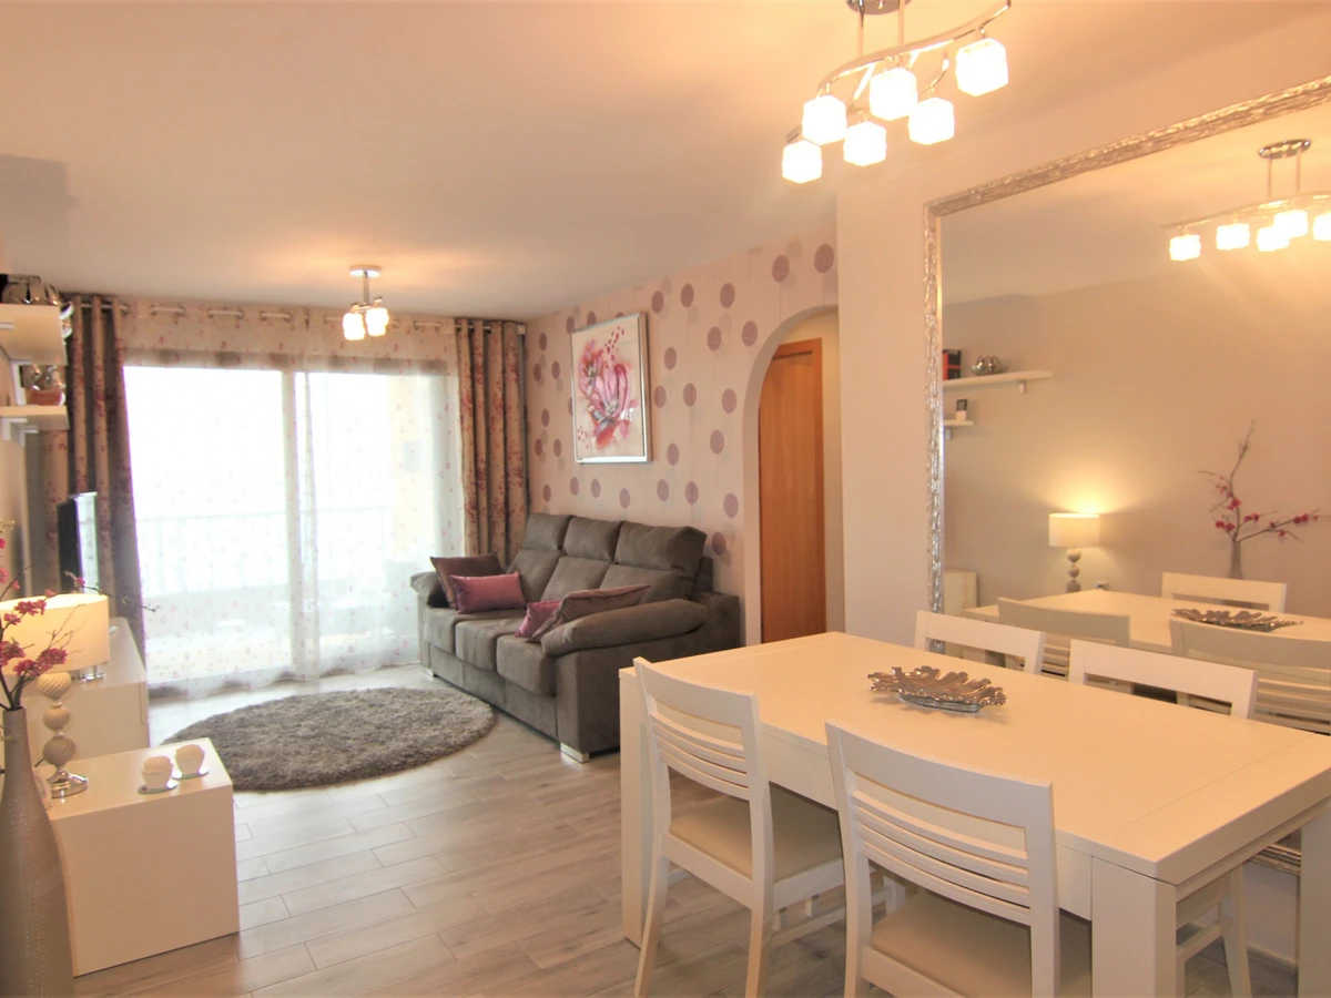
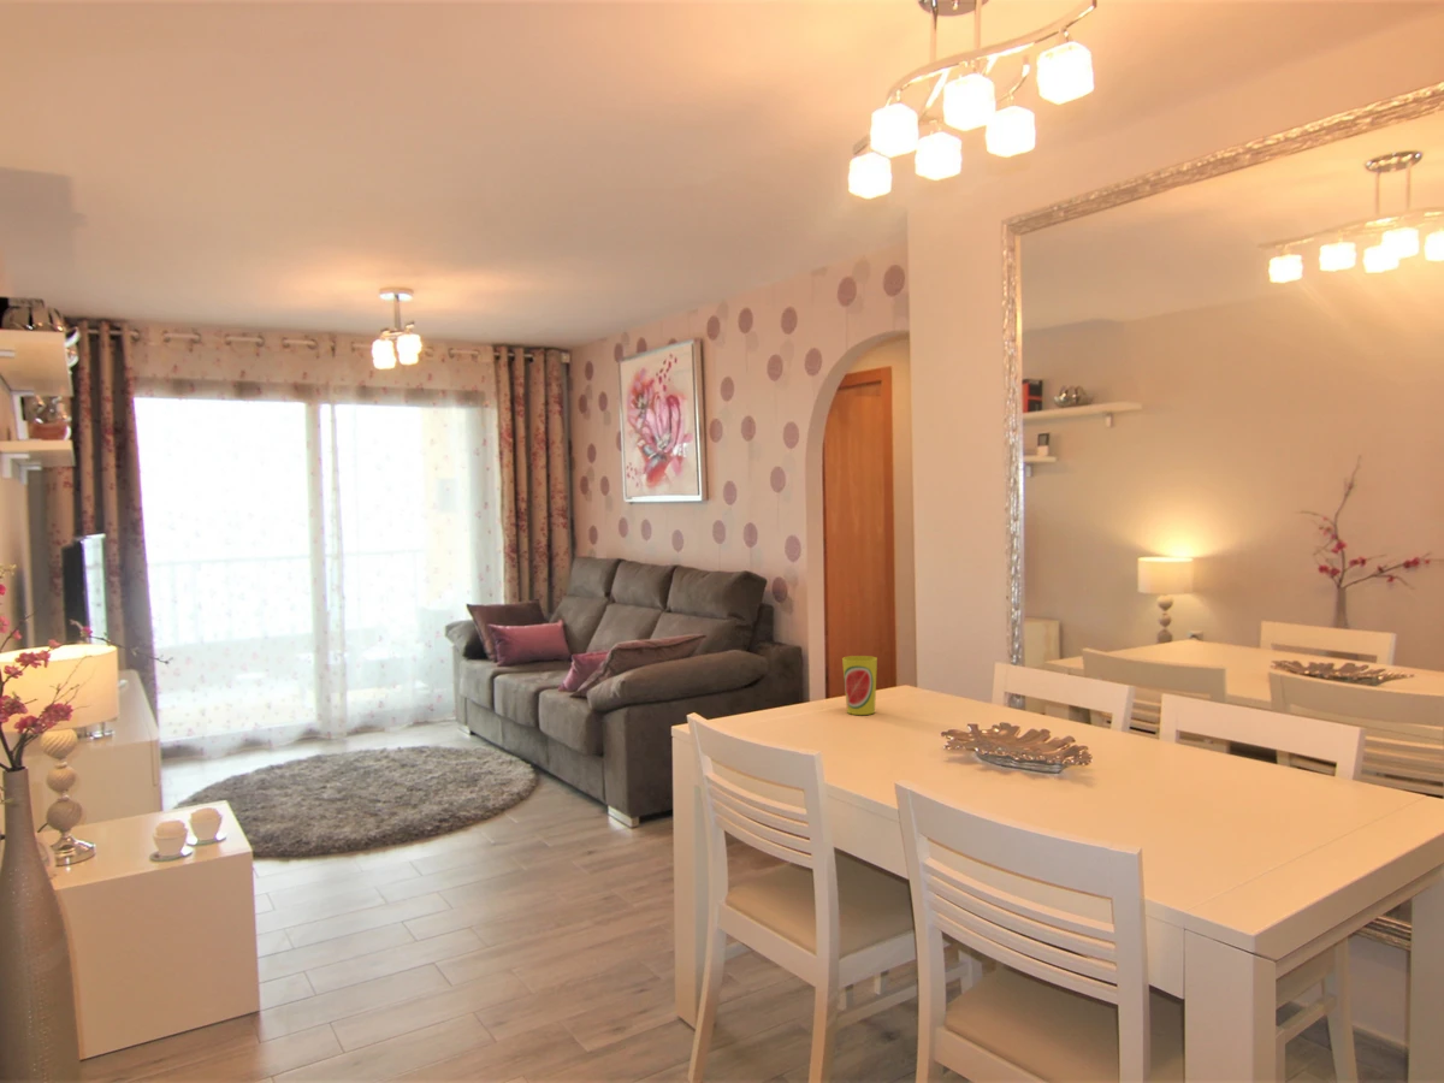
+ cup [841,655,878,716]
